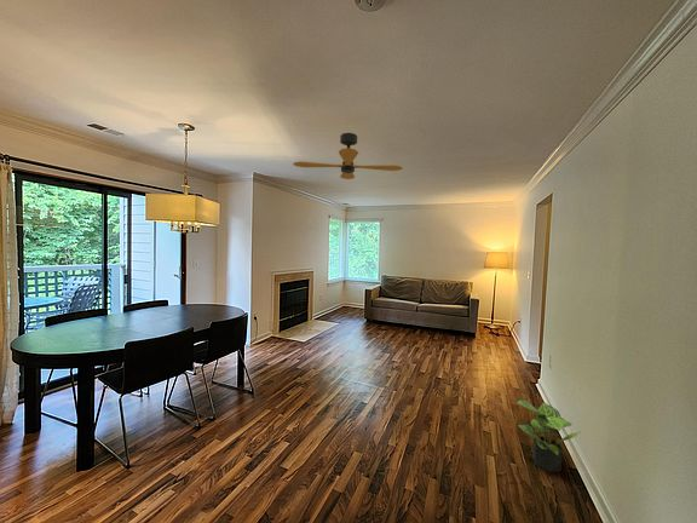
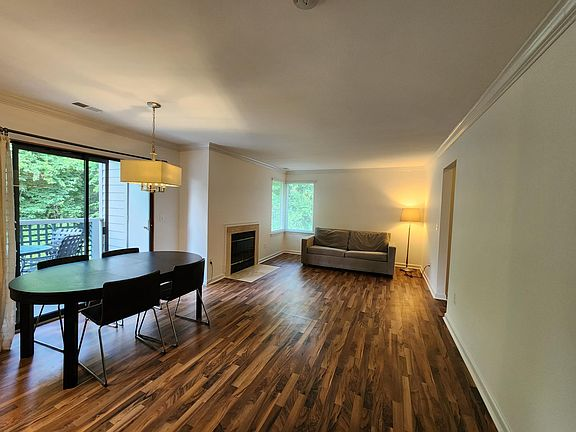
- ceiling fan [292,132,404,180]
- potted plant [515,397,581,473]
